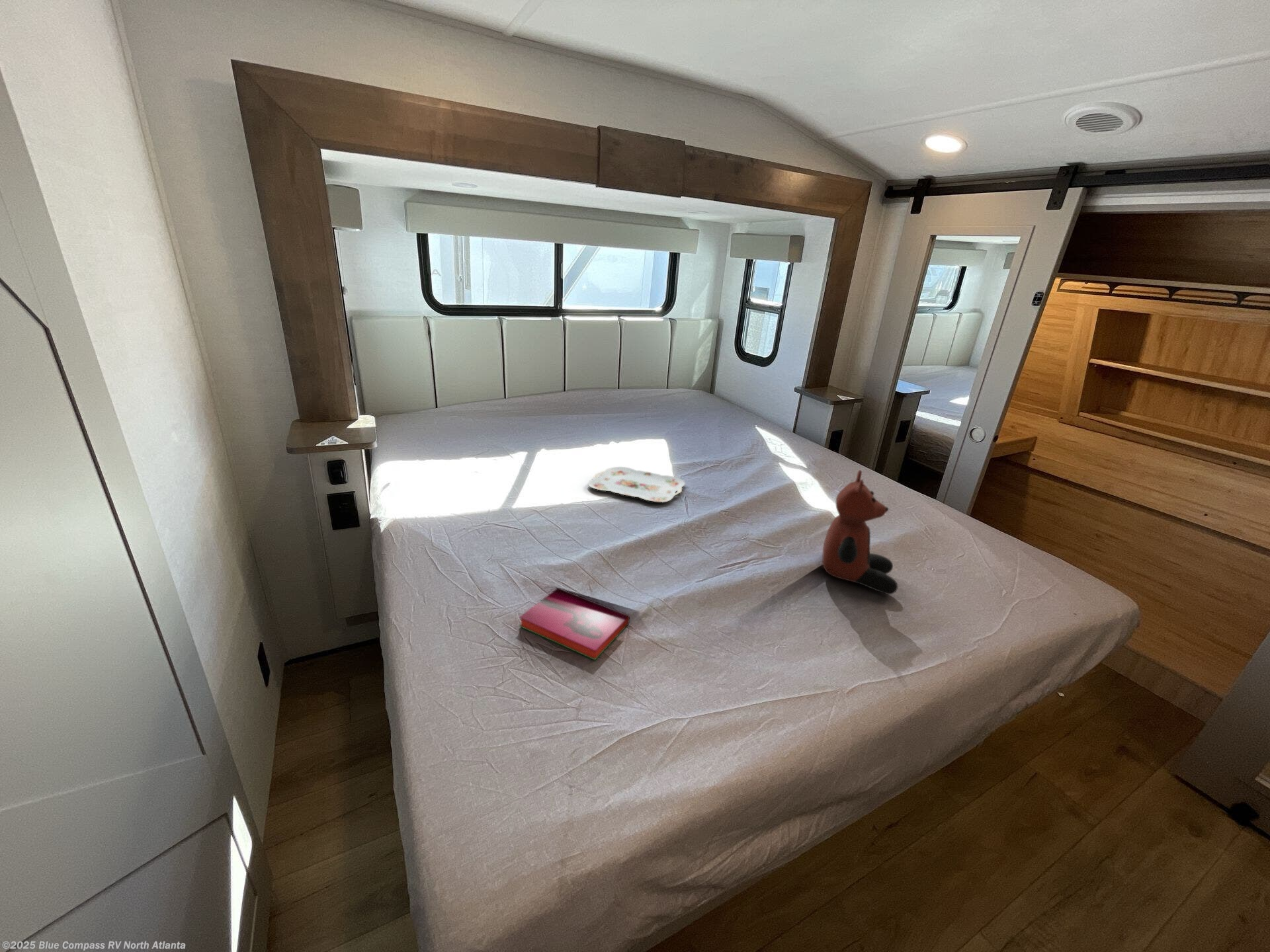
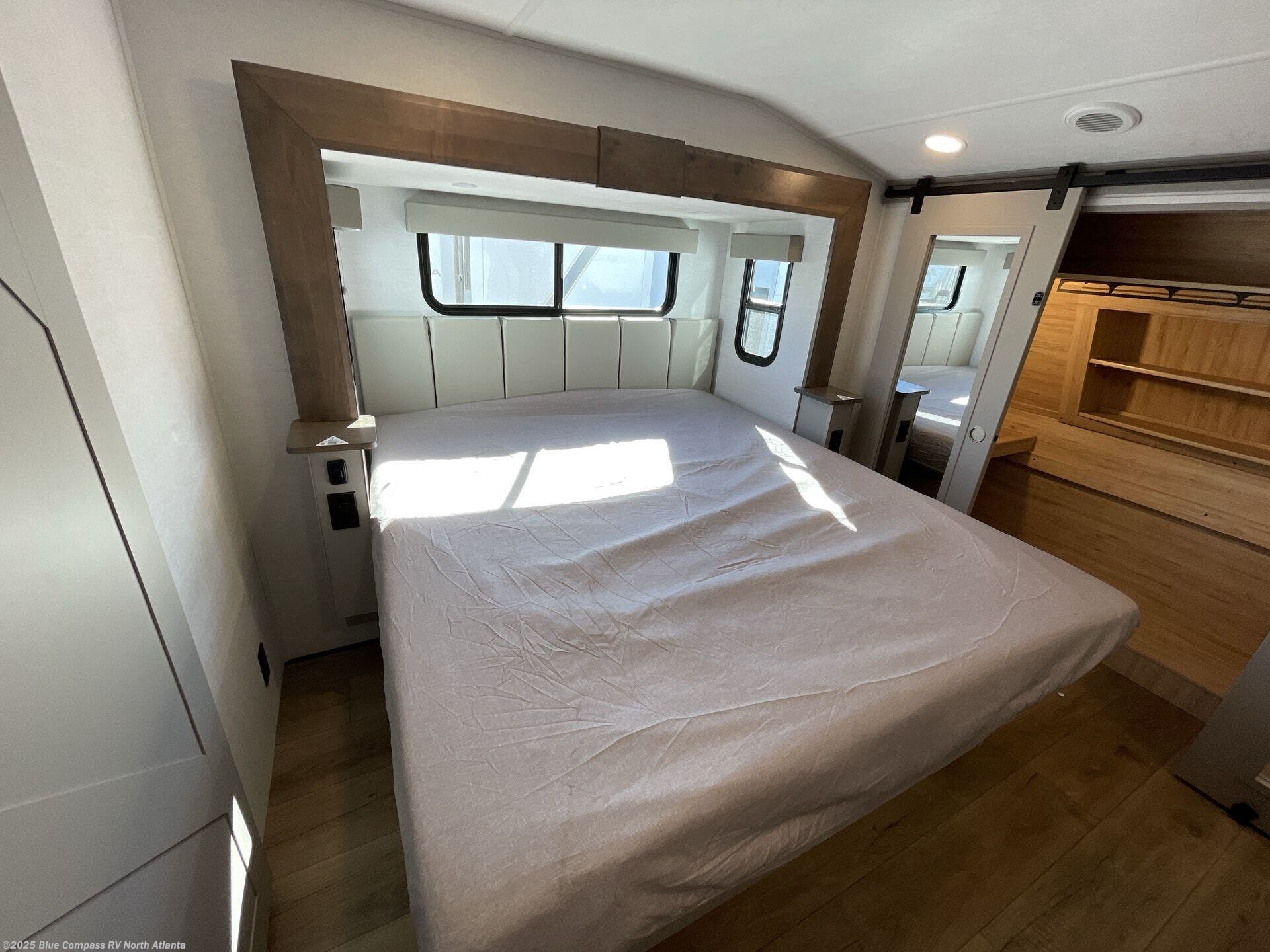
- hardback book [519,587,630,661]
- teddy bear [822,469,898,595]
- serving tray [587,466,686,503]
